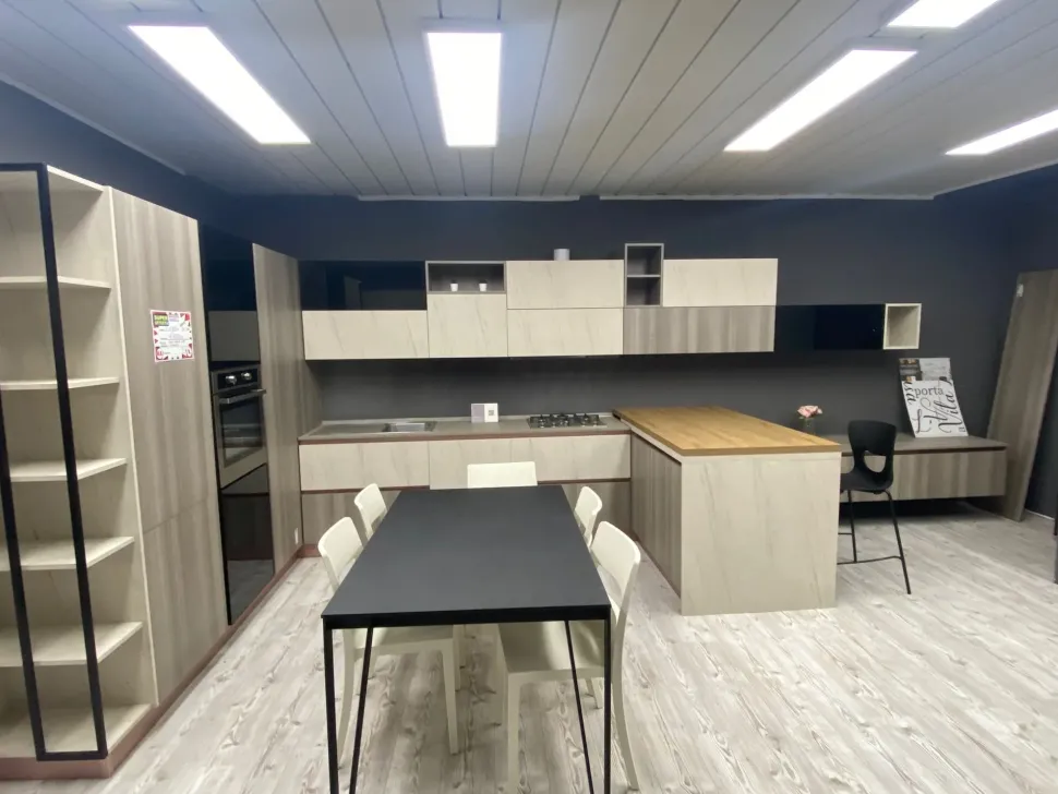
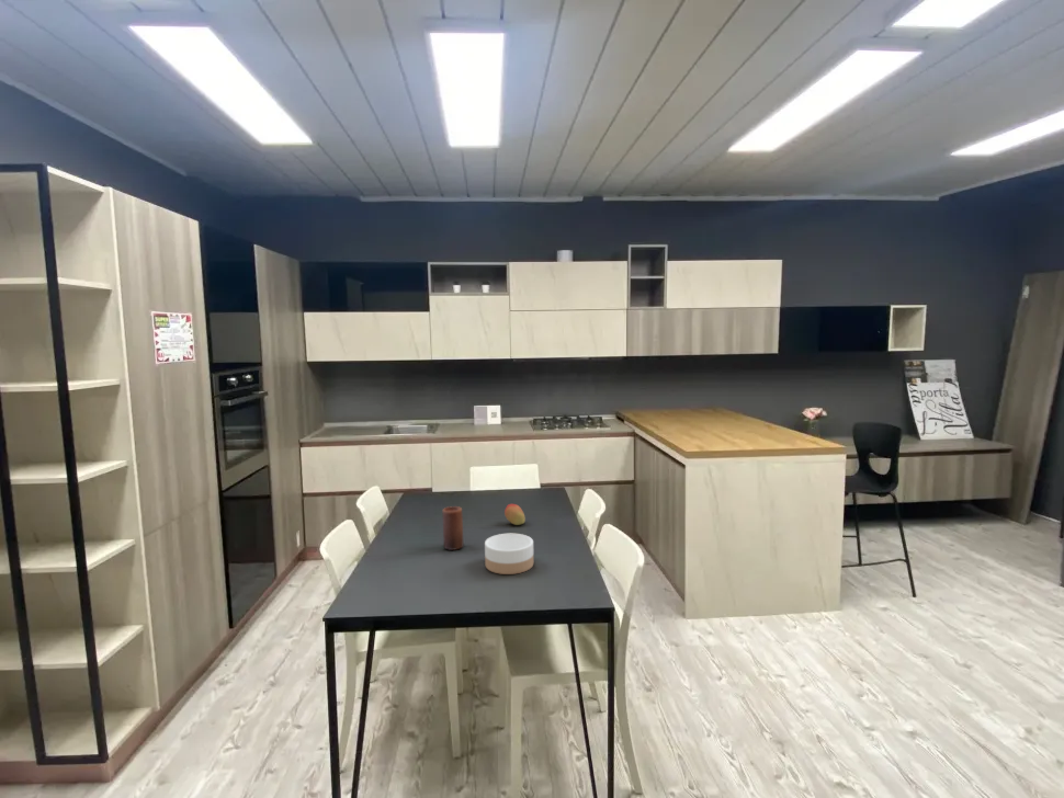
+ bowl [484,533,534,575]
+ candle [442,505,464,551]
+ fruit [503,503,527,526]
